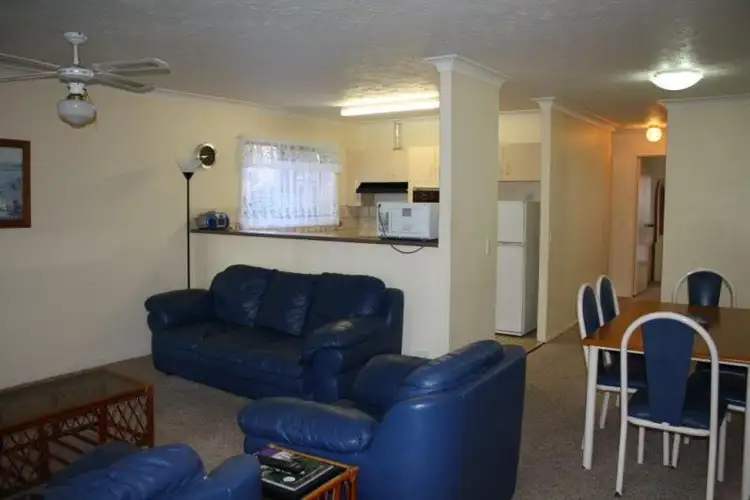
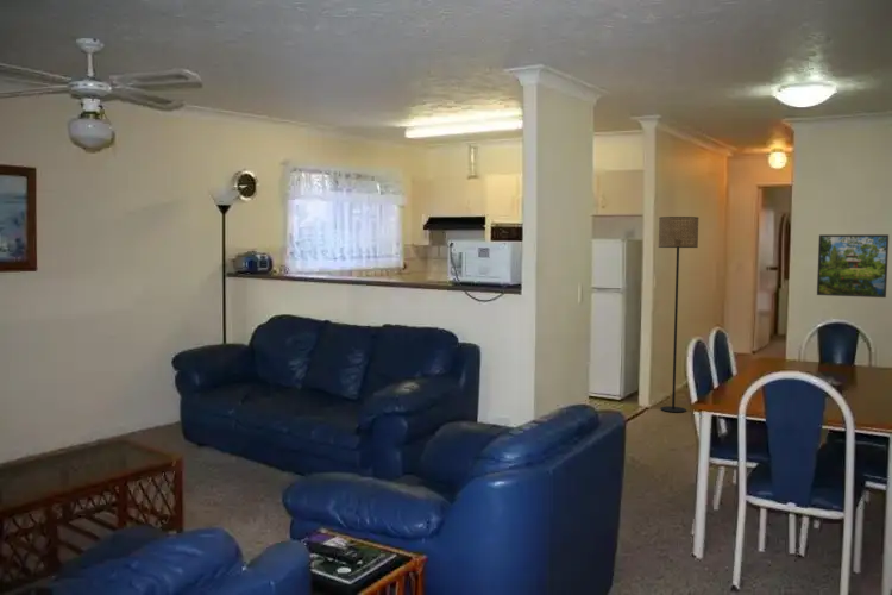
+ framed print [816,233,890,299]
+ floor lamp [658,215,699,413]
